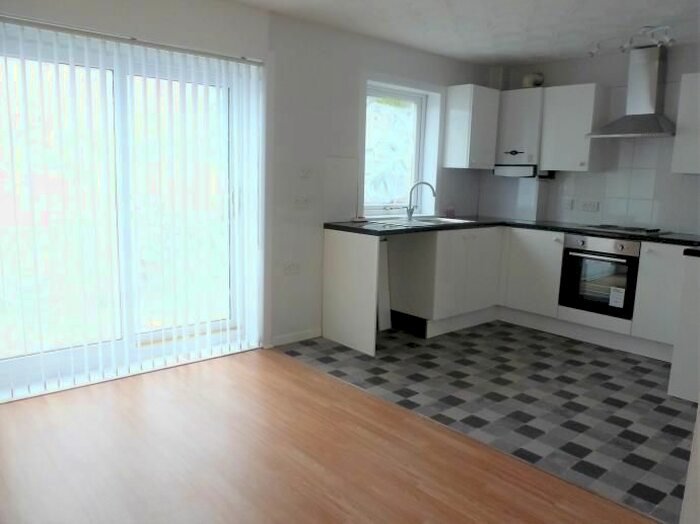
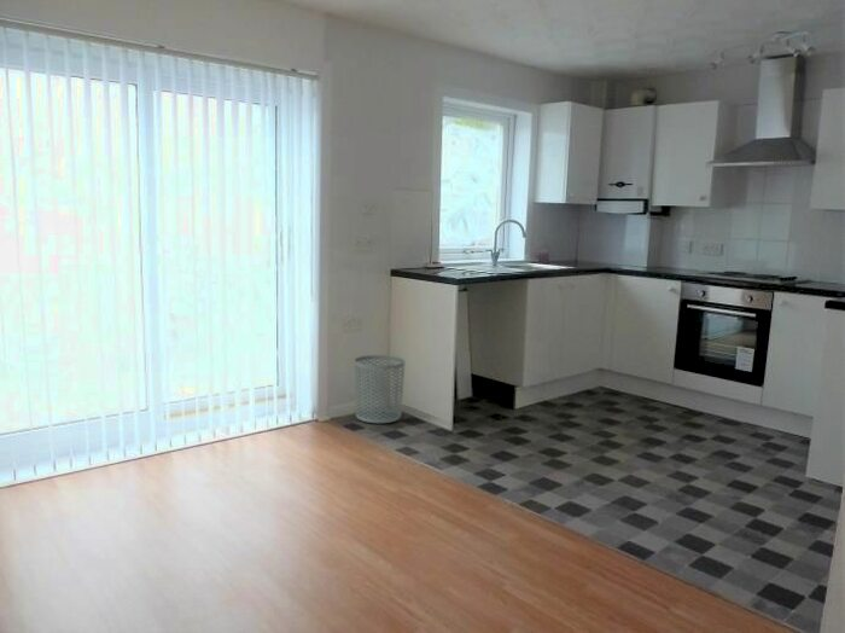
+ waste bin [354,354,406,424]
